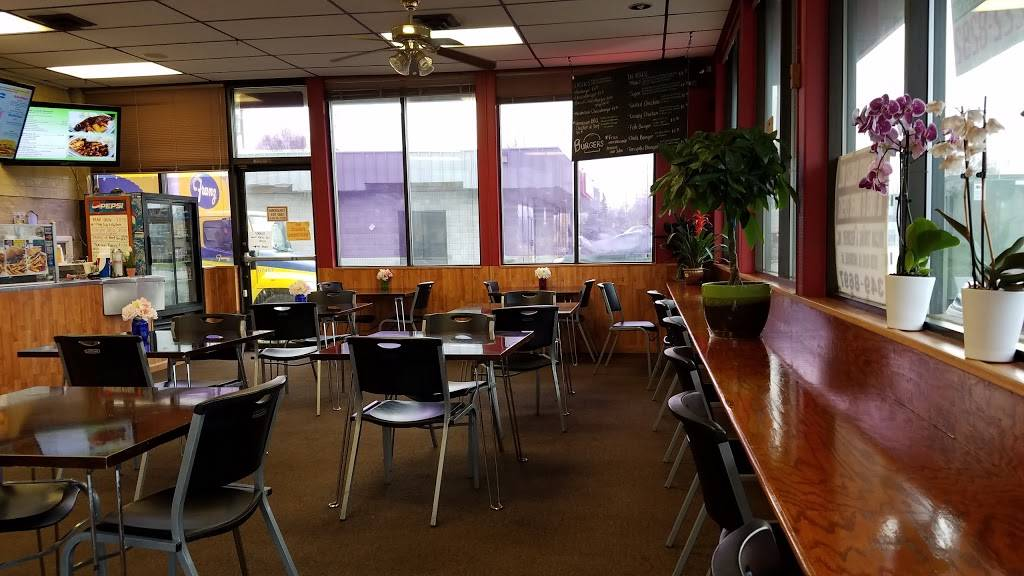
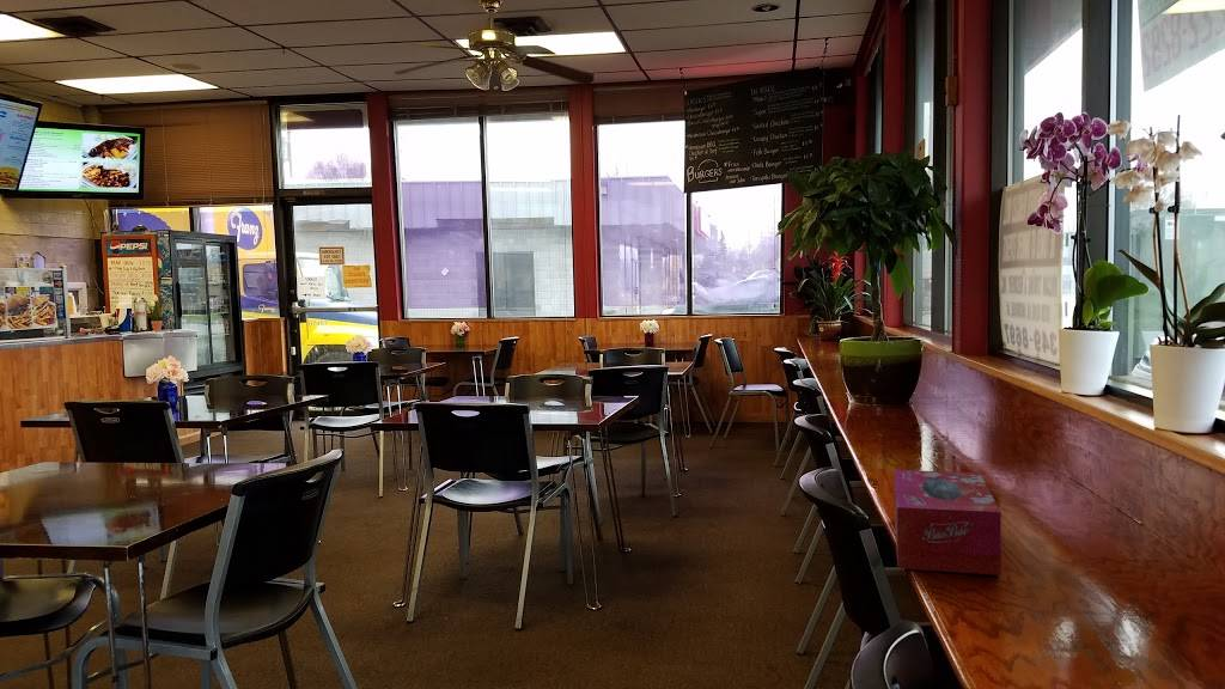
+ tissue box [894,469,1001,577]
